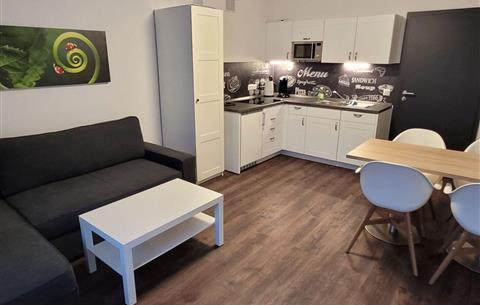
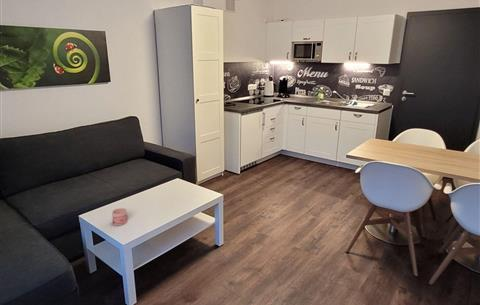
+ mug [111,207,129,226]
